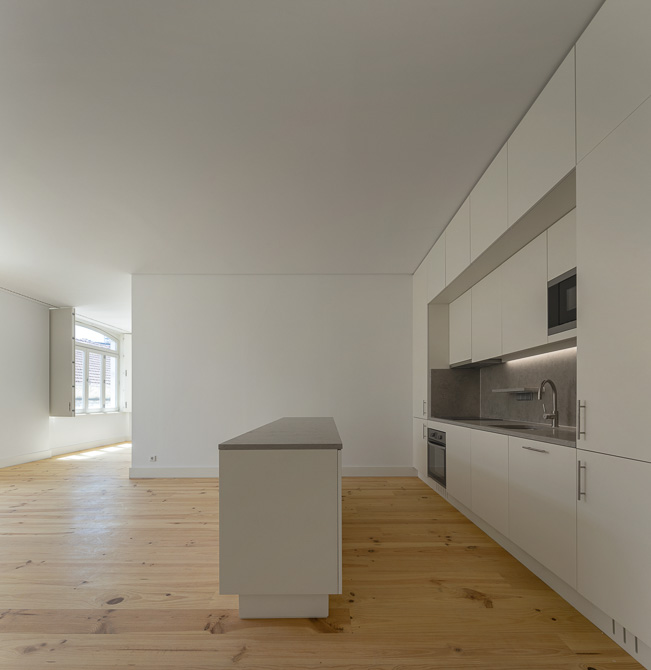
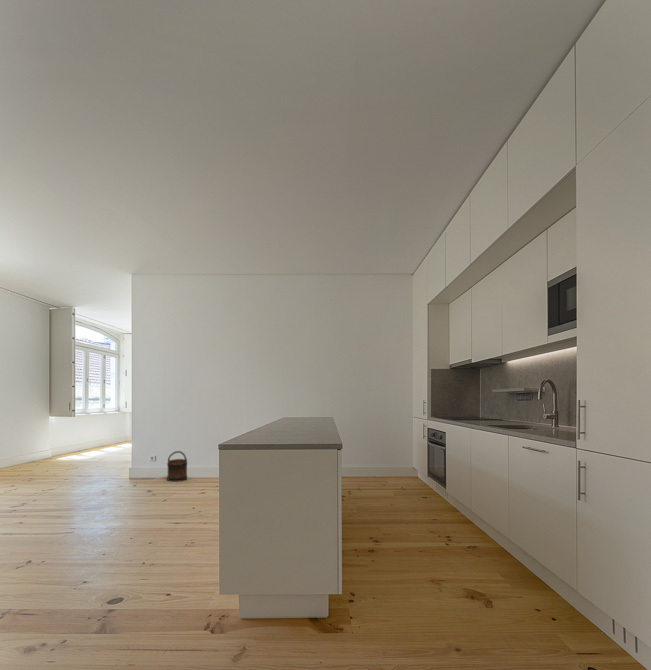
+ bucket [166,450,188,483]
